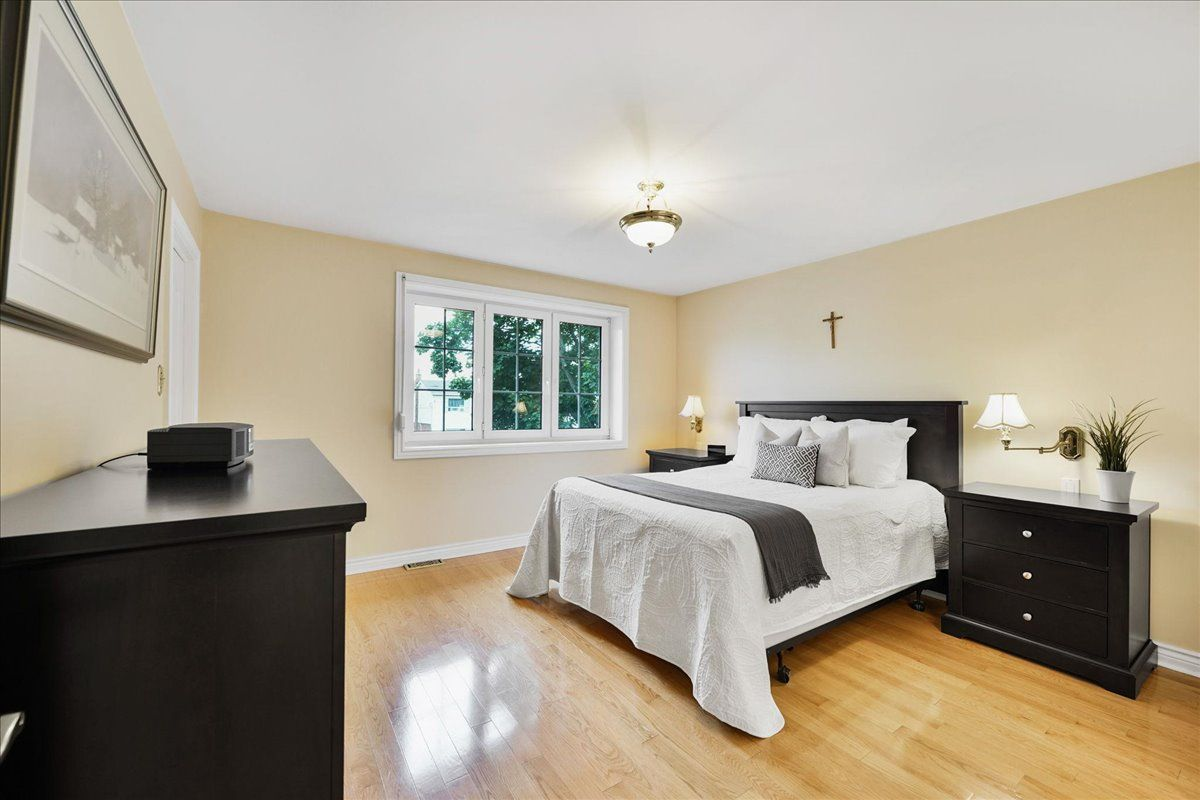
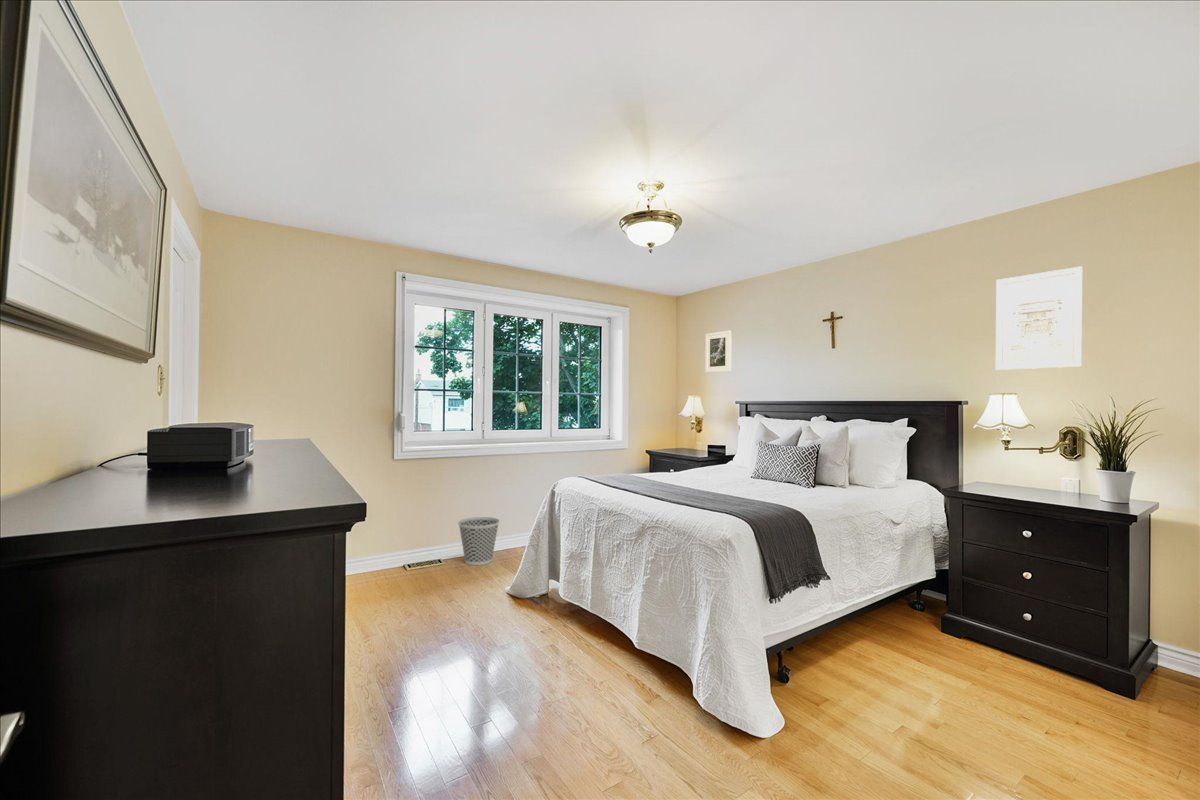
+ wastebasket [457,516,501,566]
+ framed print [704,330,733,374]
+ wall art [995,265,1083,371]
